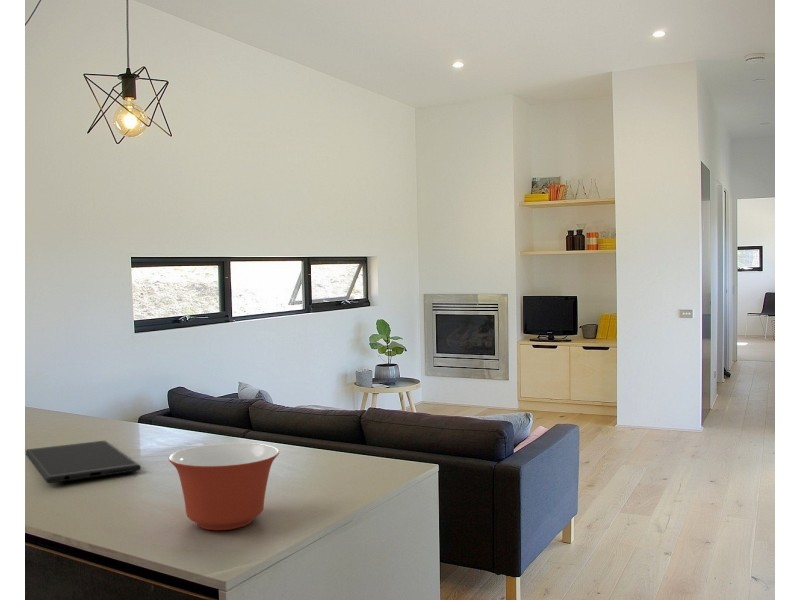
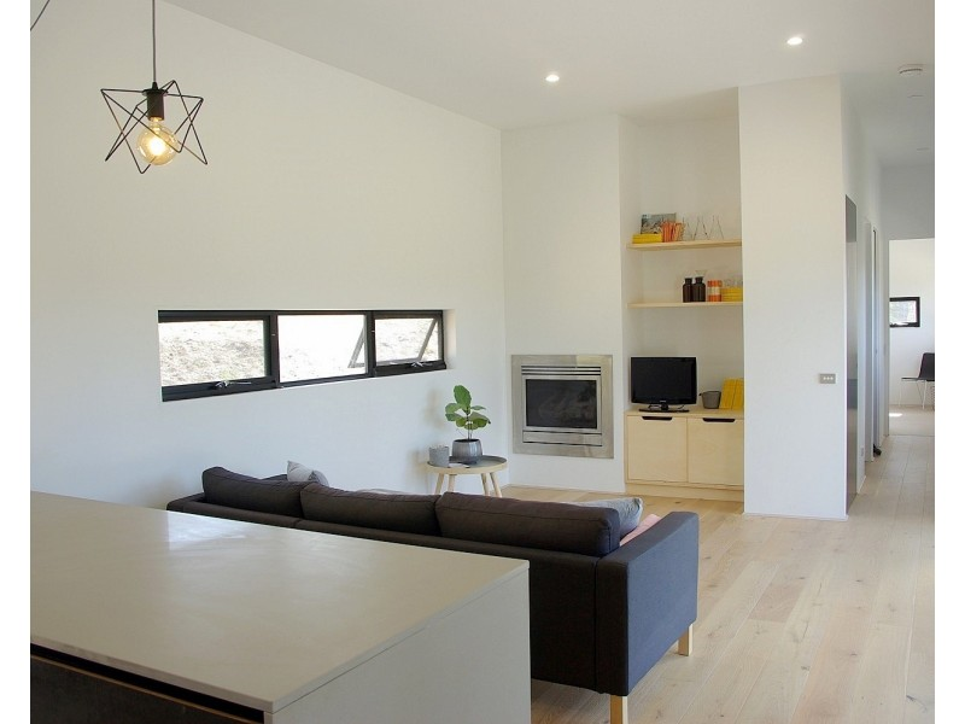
- mixing bowl [168,442,280,531]
- cutting board [25,440,142,484]
